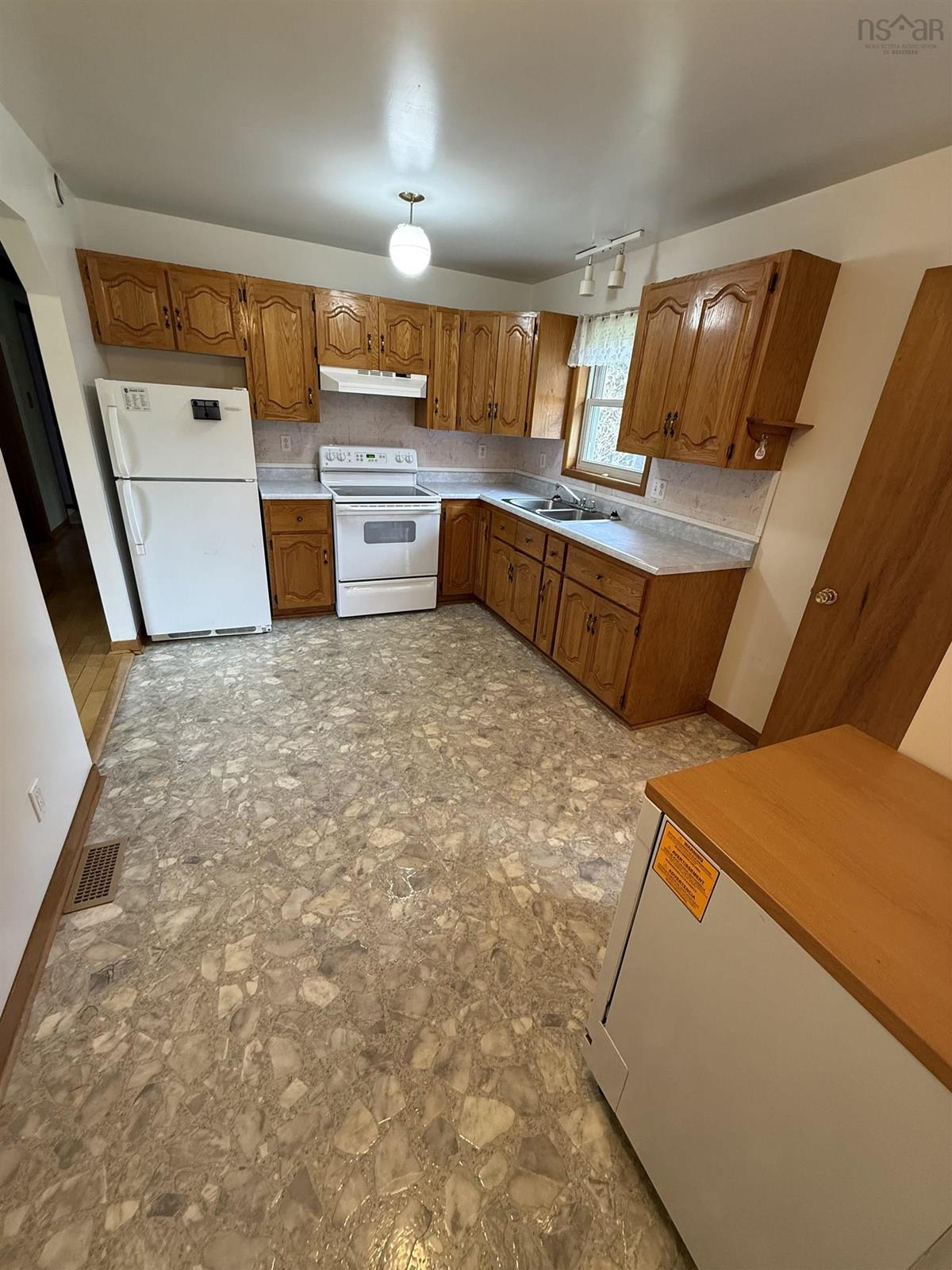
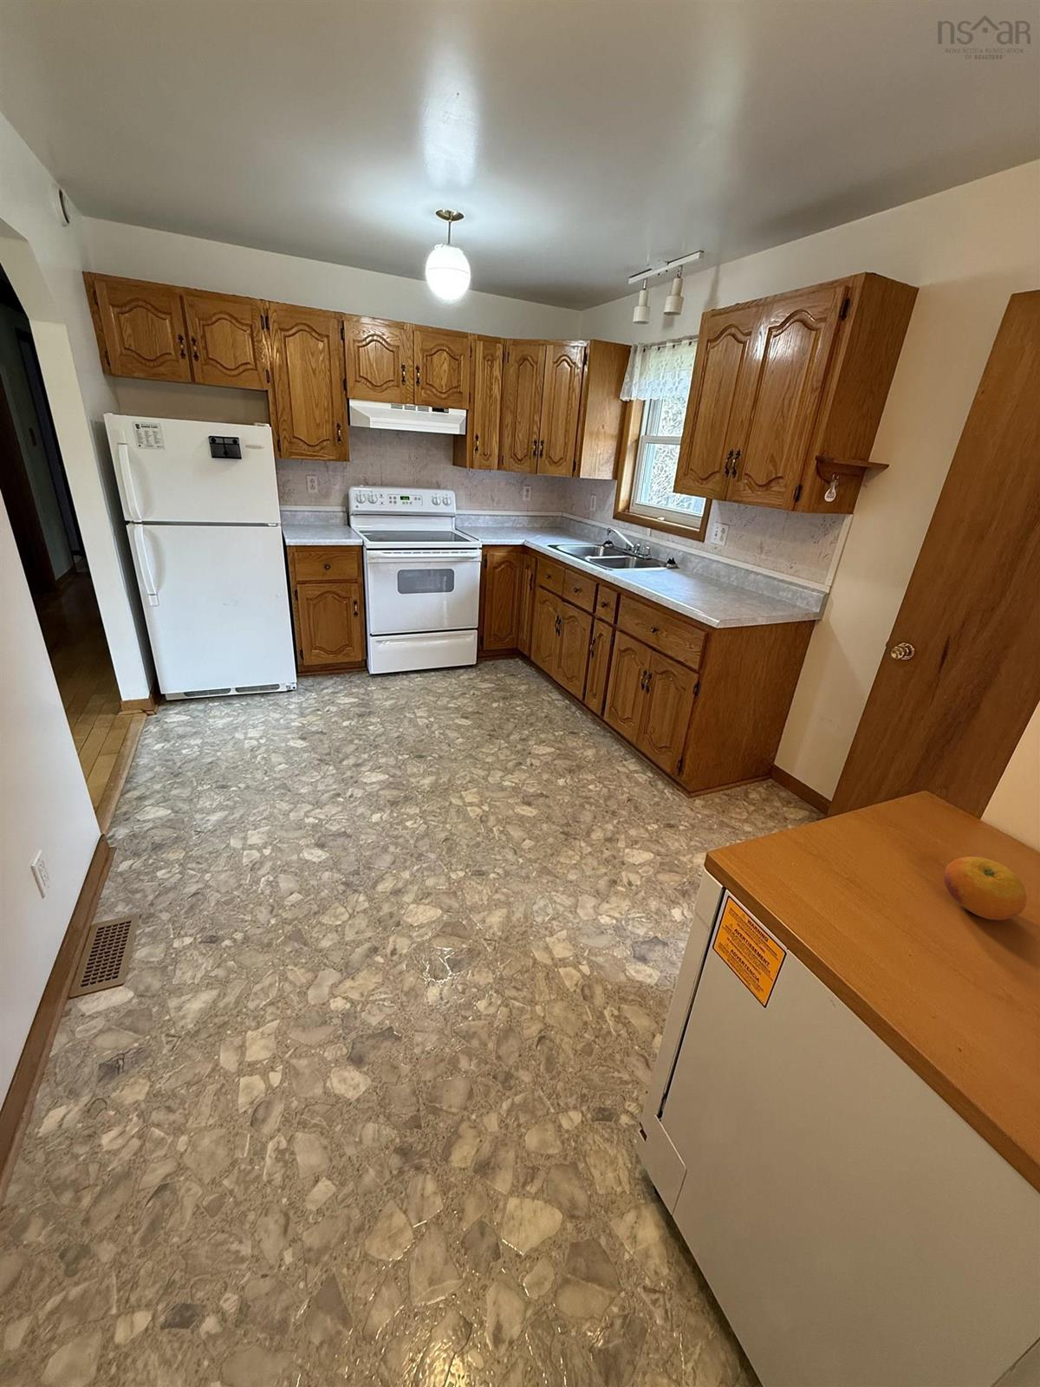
+ fruit [943,855,1027,921]
